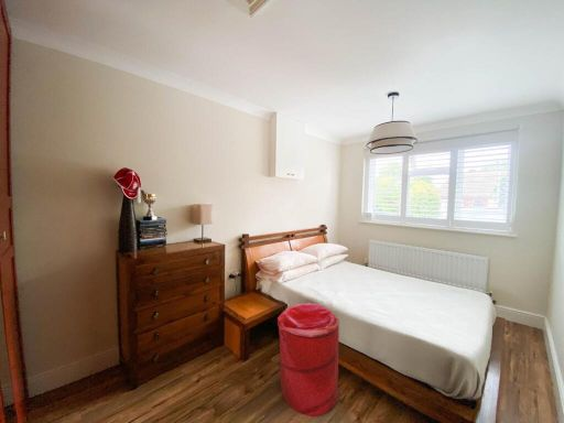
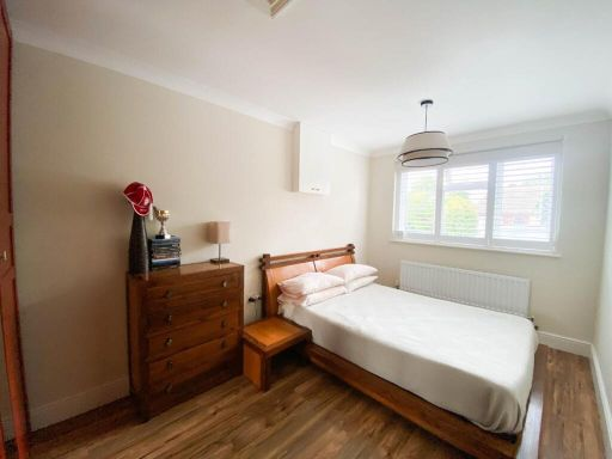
- laundry hamper [276,302,340,417]
